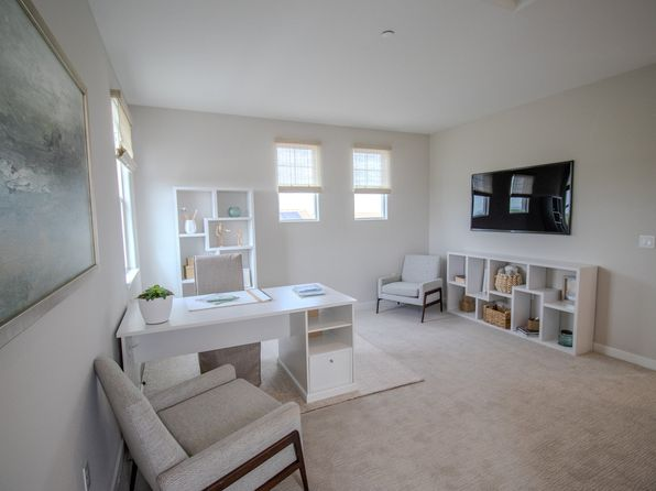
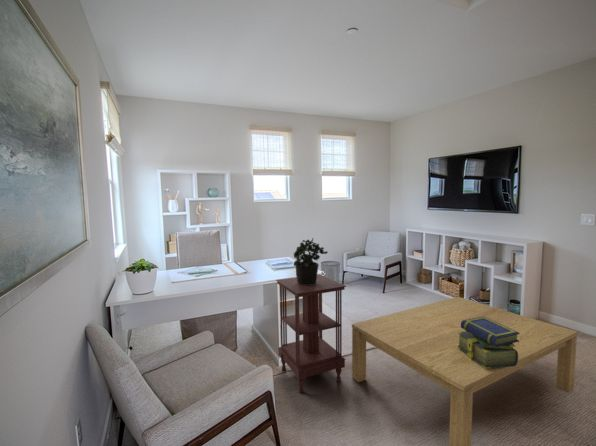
+ stack of books [457,316,520,369]
+ coffee table [351,296,579,446]
+ side table [275,273,347,394]
+ potted plant [292,237,328,285]
+ waste bin [320,260,341,283]
